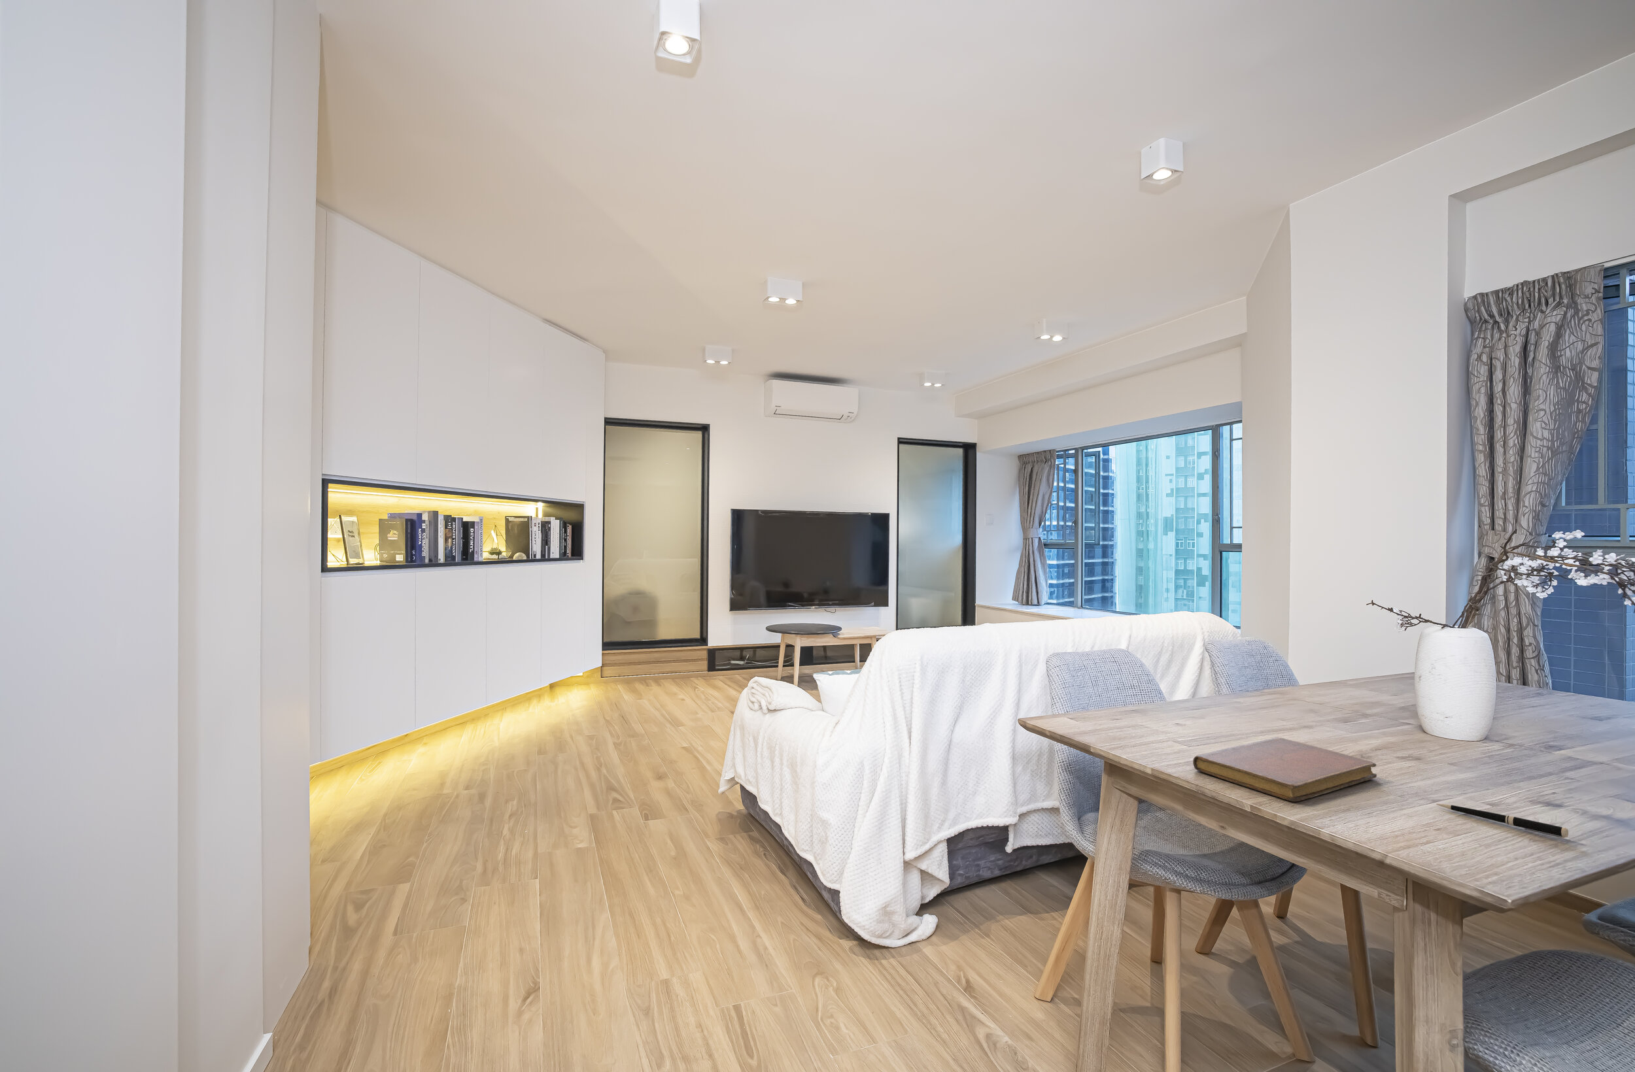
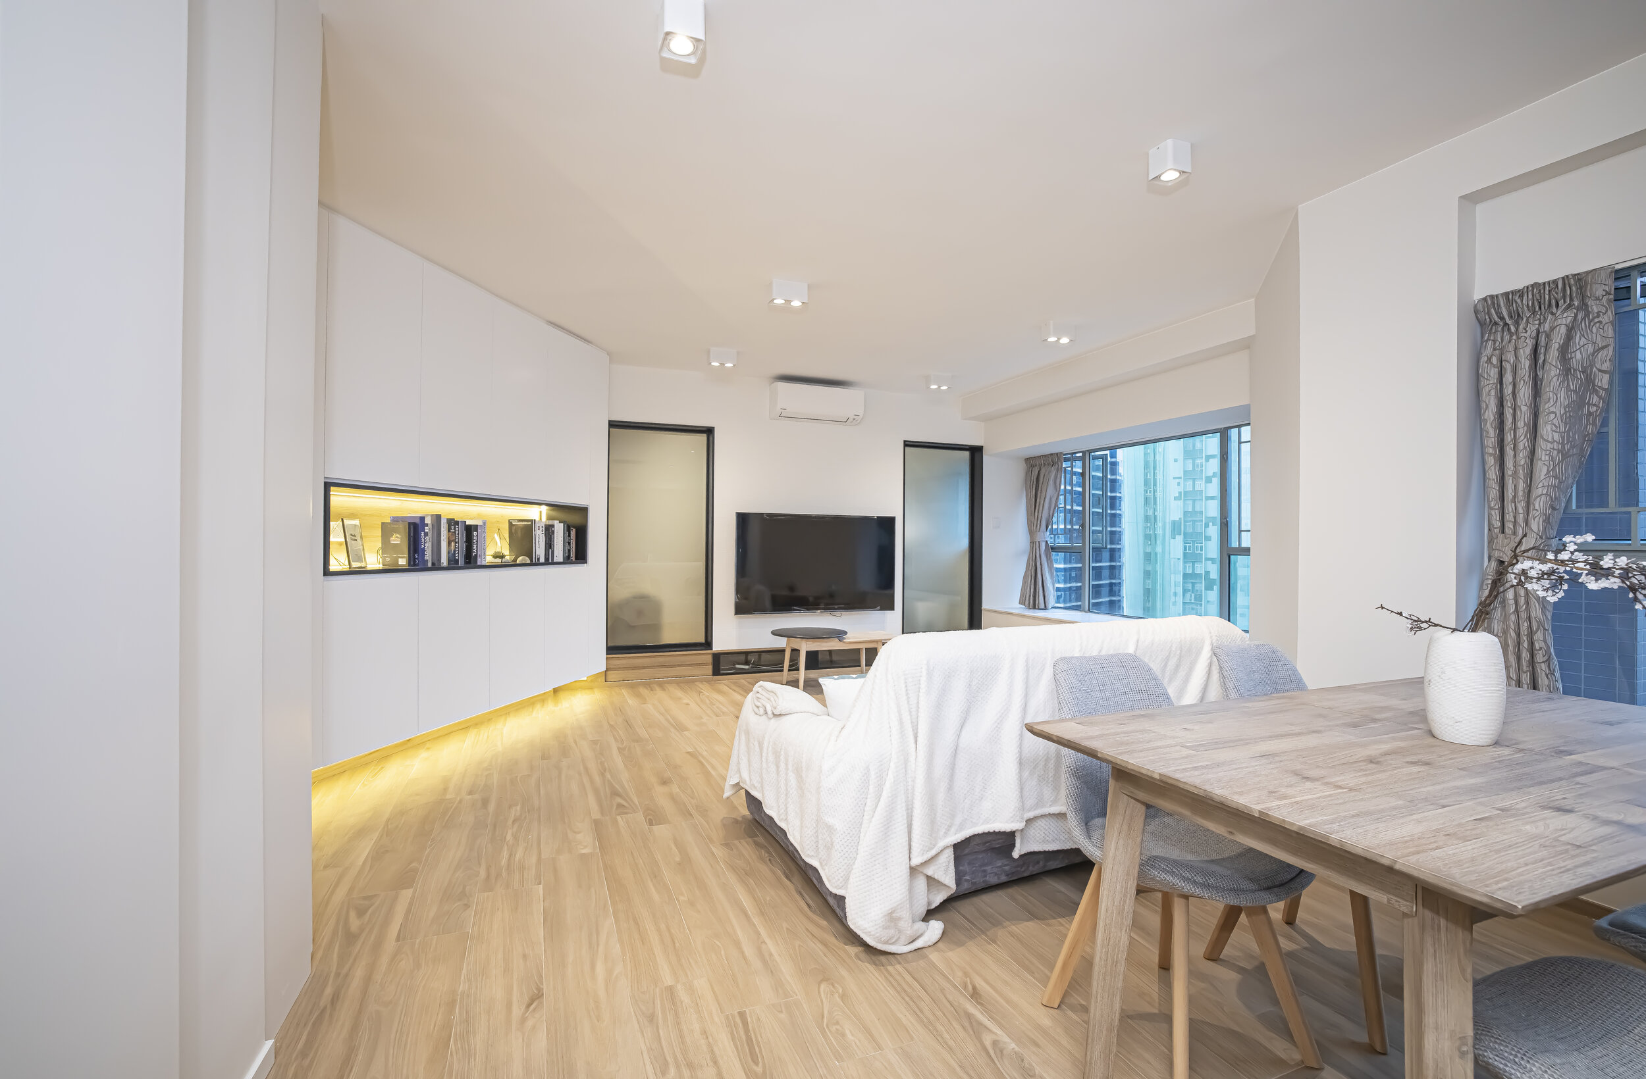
- notebook [1192,737,1378,802]
- pen [1435,803,1569,839]
